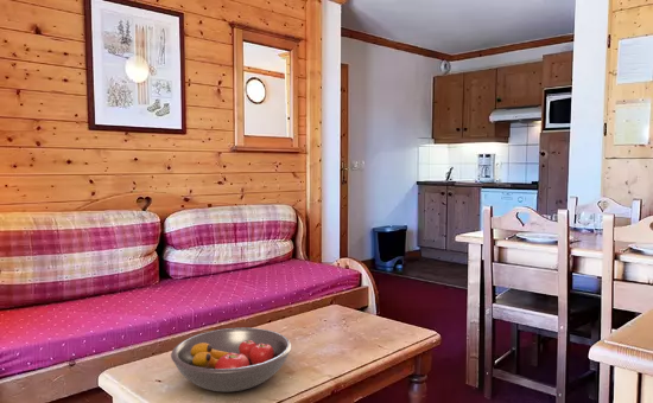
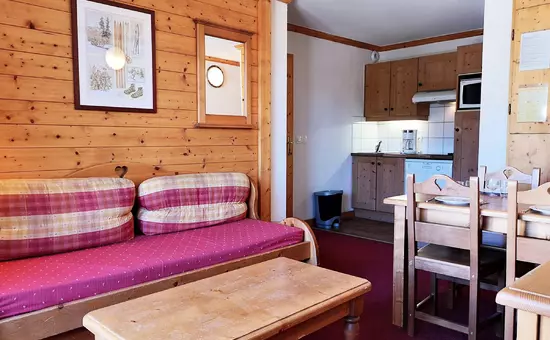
- fruit bowl [170,327,293,394]
